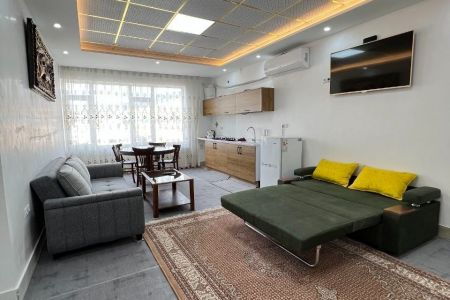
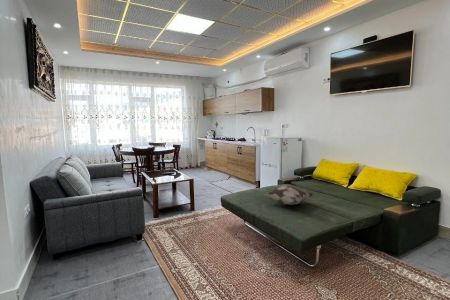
+ decorative pillow [261,185,314,206]
